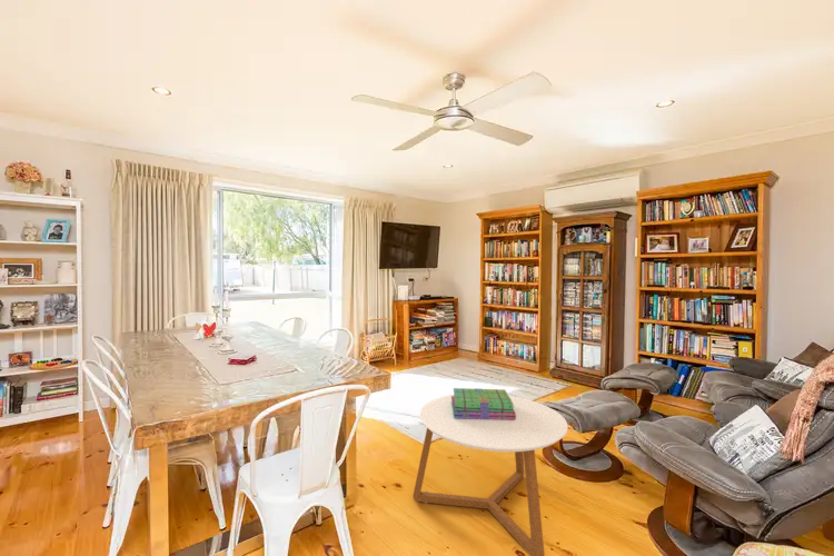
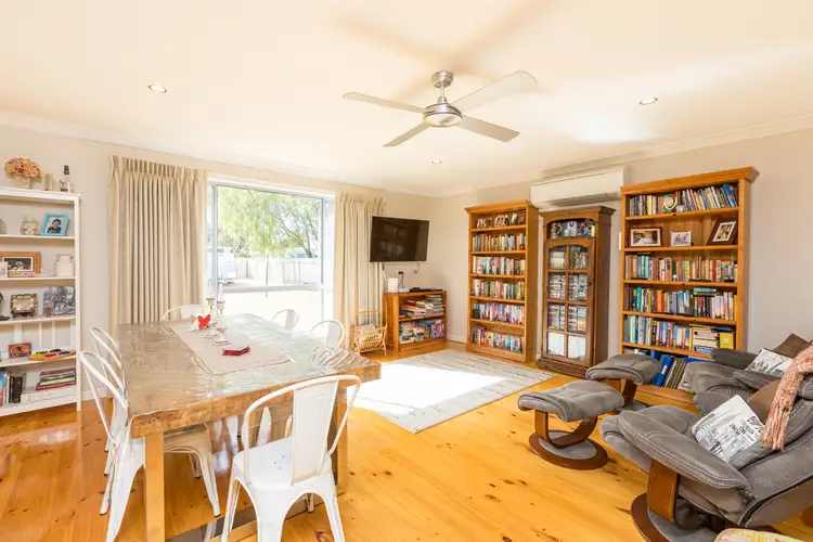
- coffee table [411,394,569,556]
- stack of books [451,387,516,419]
